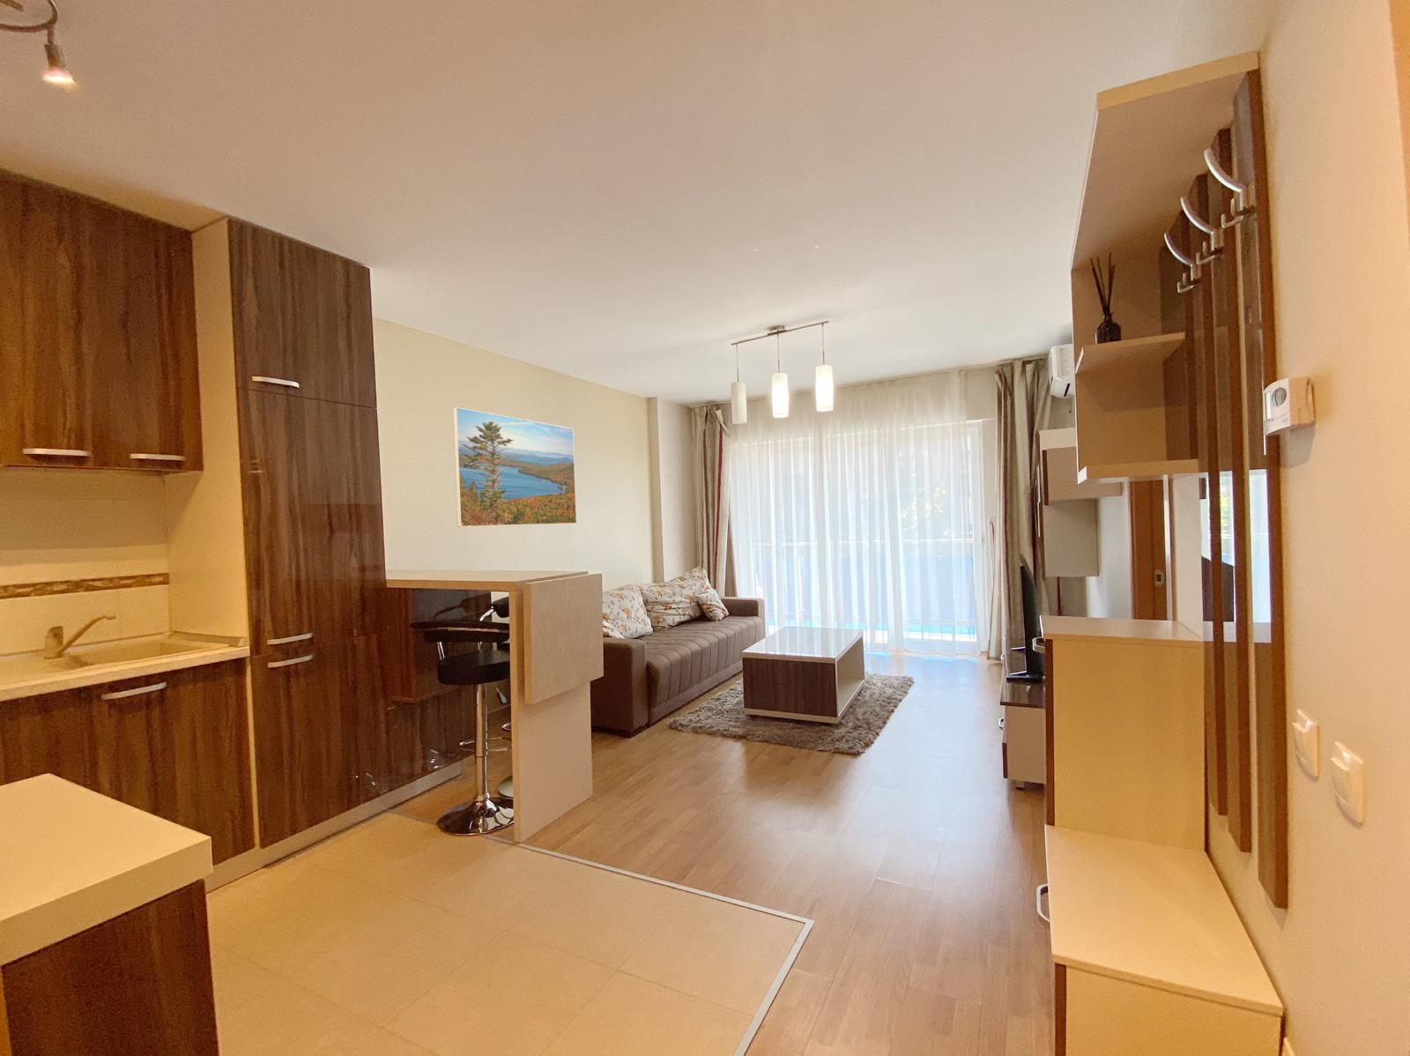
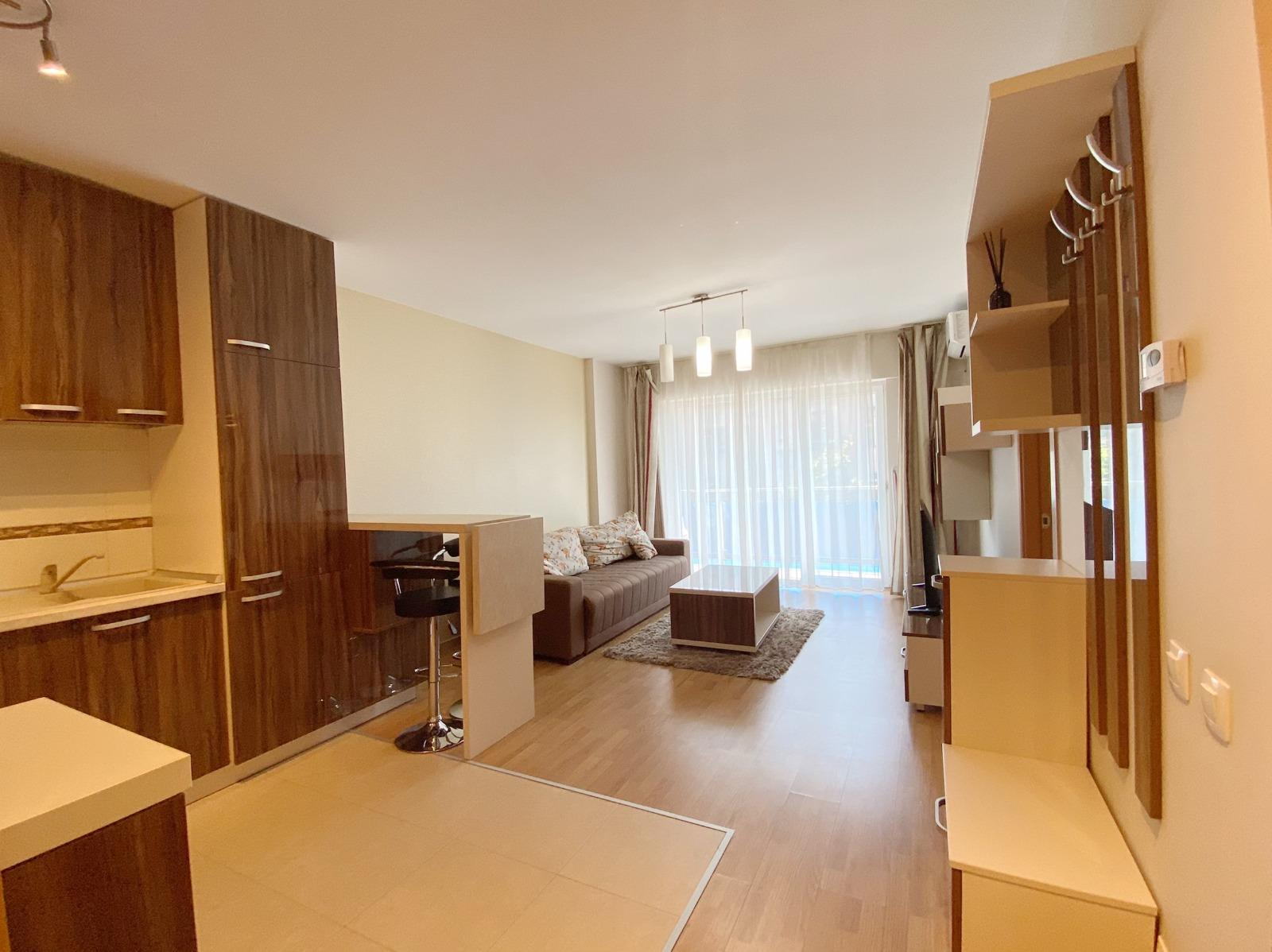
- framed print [452,406,578,528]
